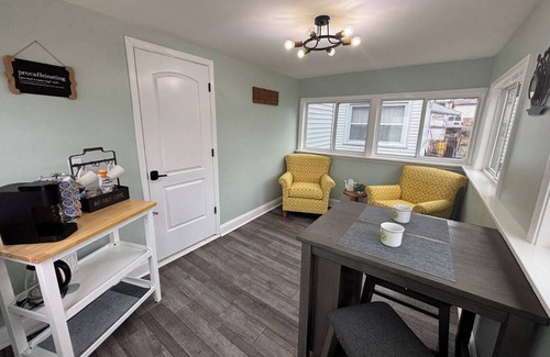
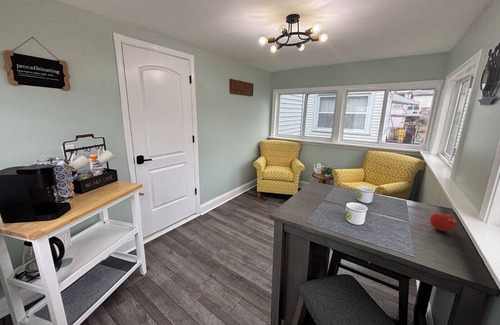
+ fruit [429,211,457,232]
